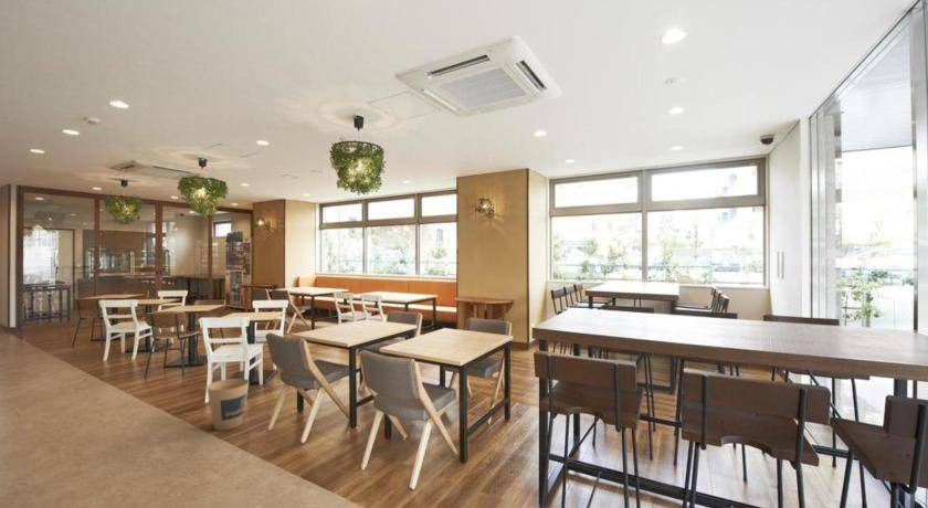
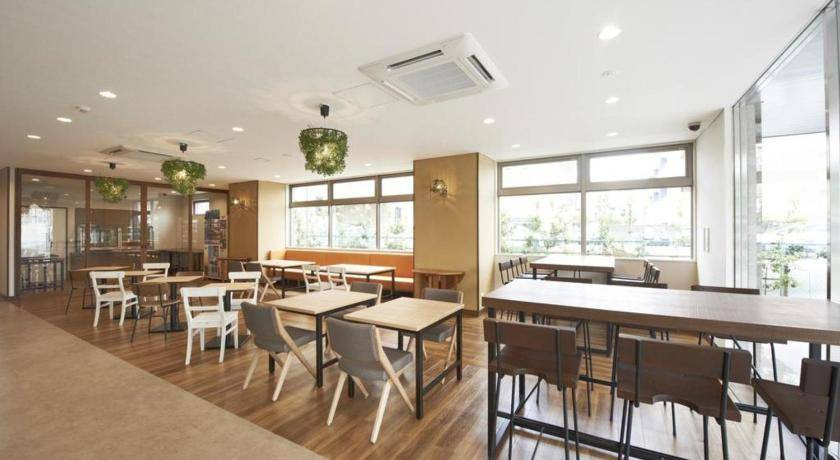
- trash can [205,378,250,432]
